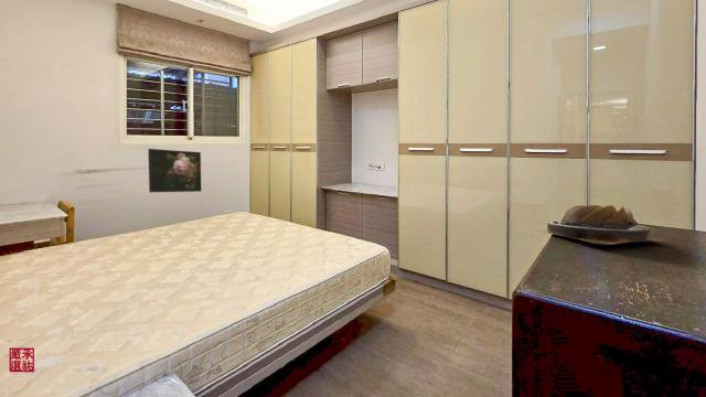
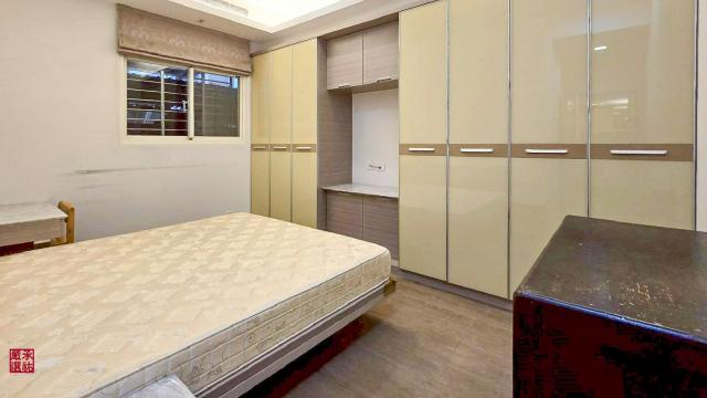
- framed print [147,148,202,193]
- pastry [538,204,666,246]
